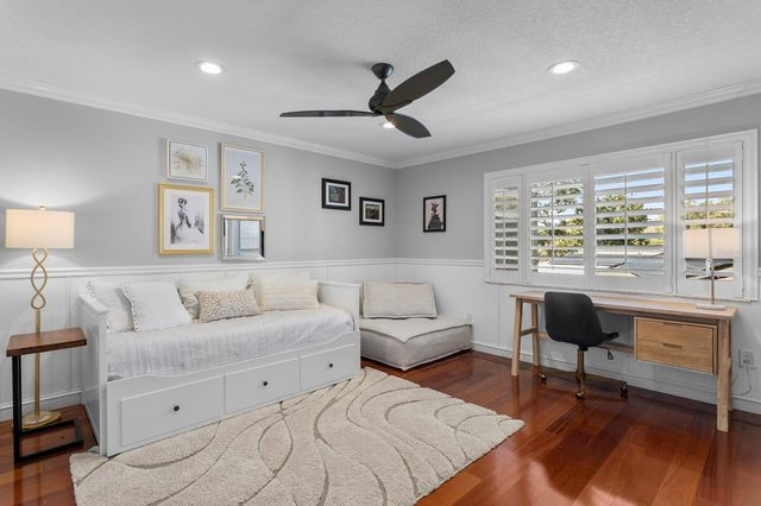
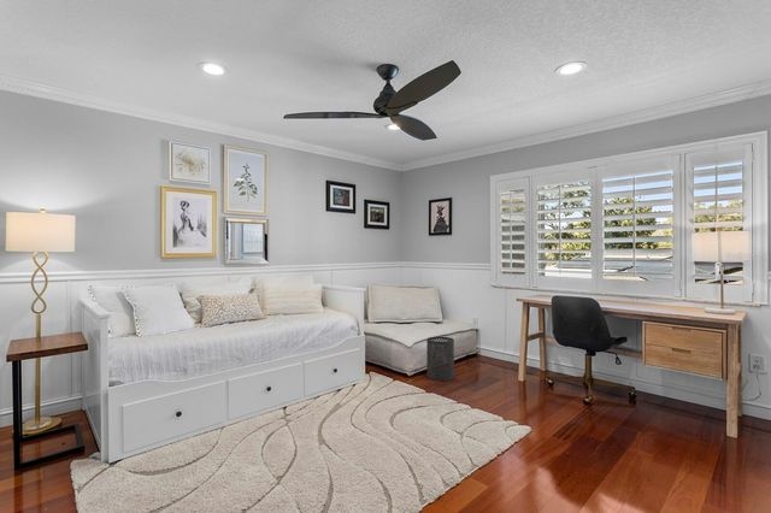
+ trash can [425,336,455,382]
